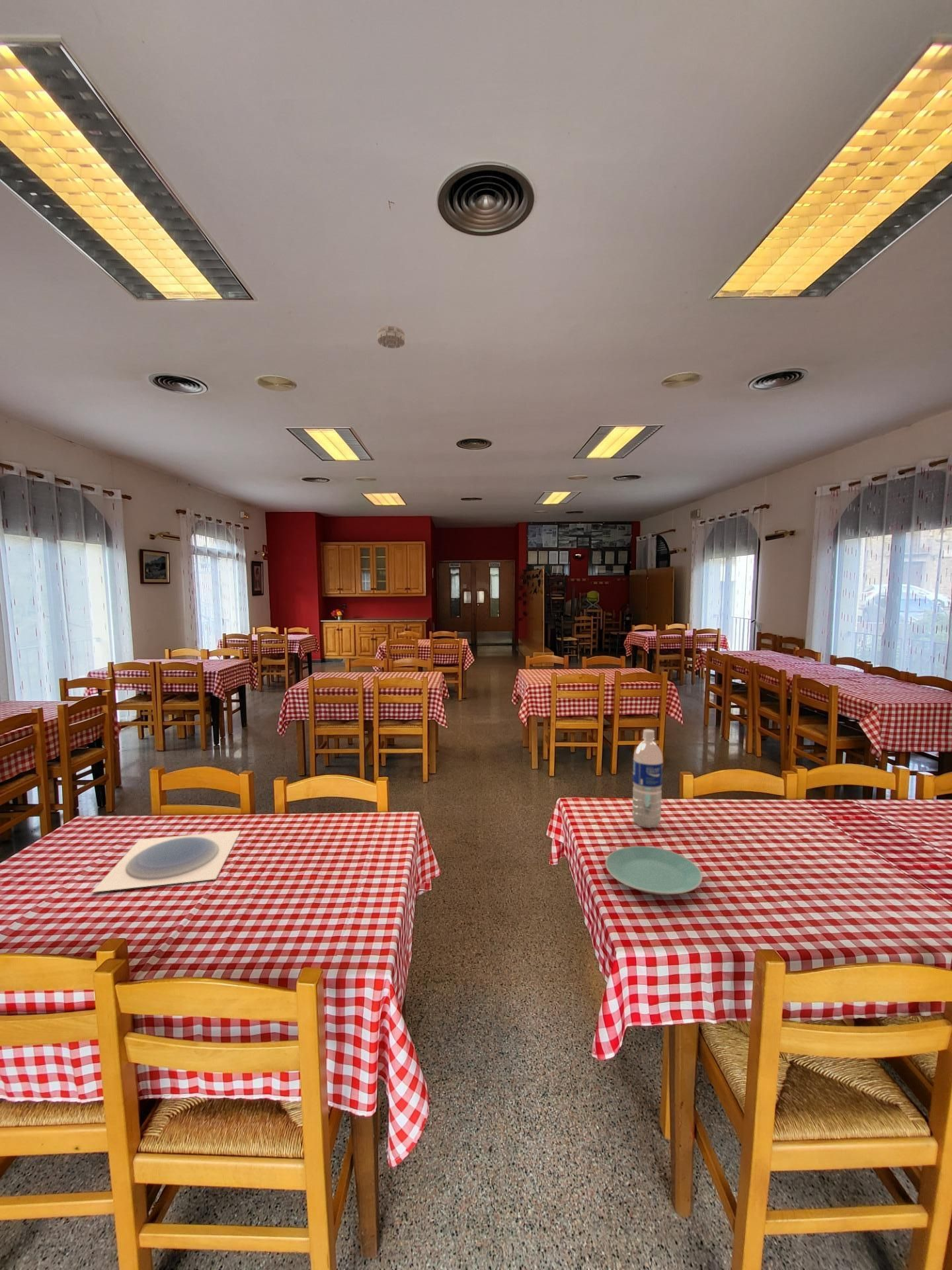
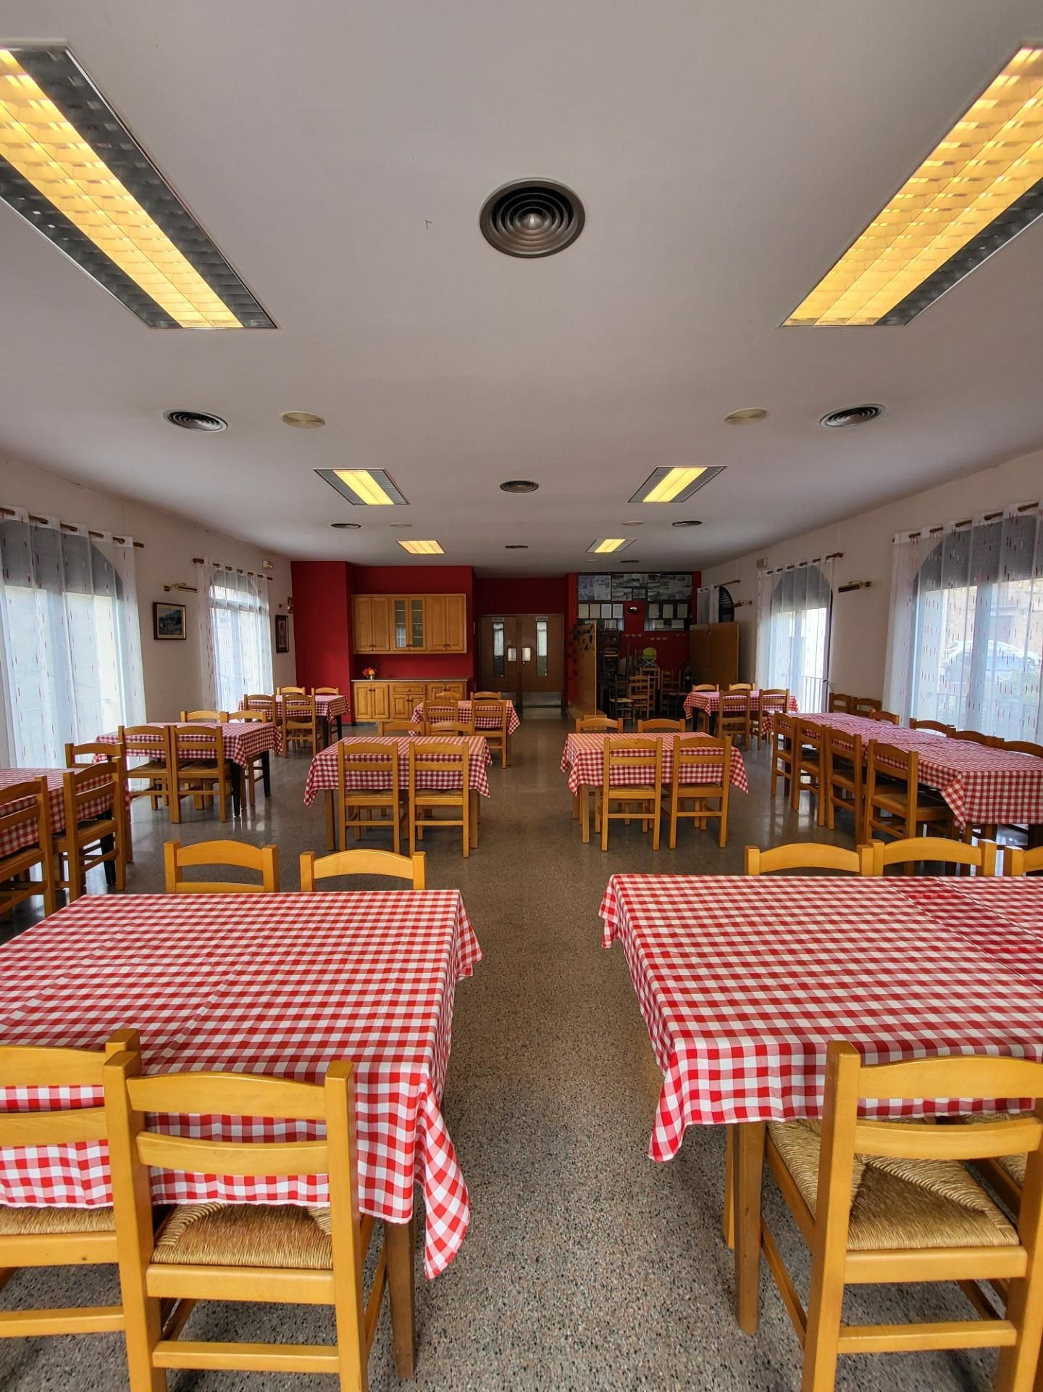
- plate [91,829,242,893]
- water bottle [632,729,664,829]
- smoke detector [377,325,405,349]
- plate [605,845,703,896]
